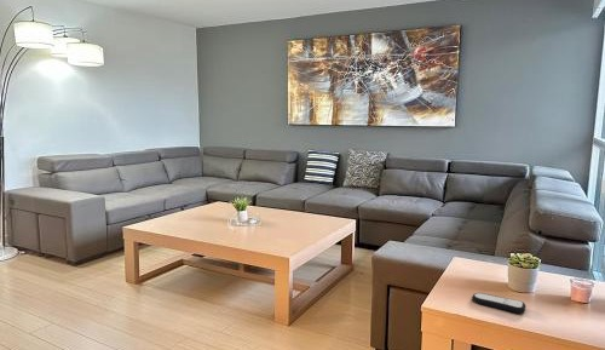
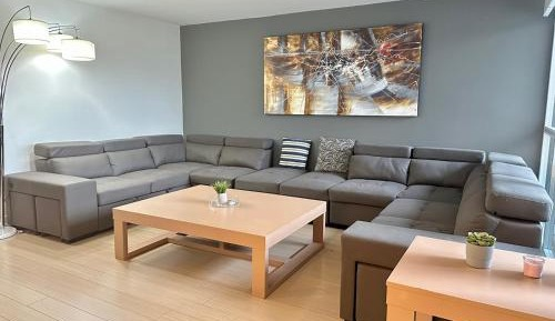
- remote control [471,292,528,315]
